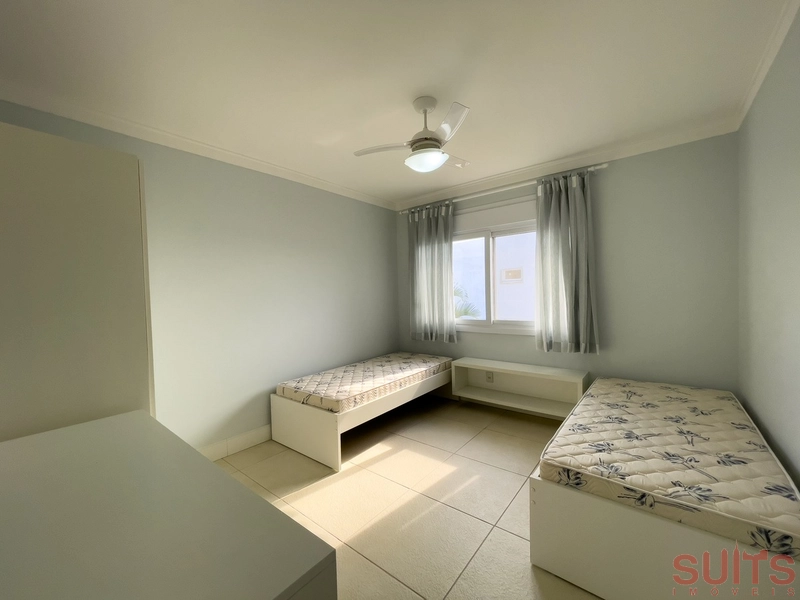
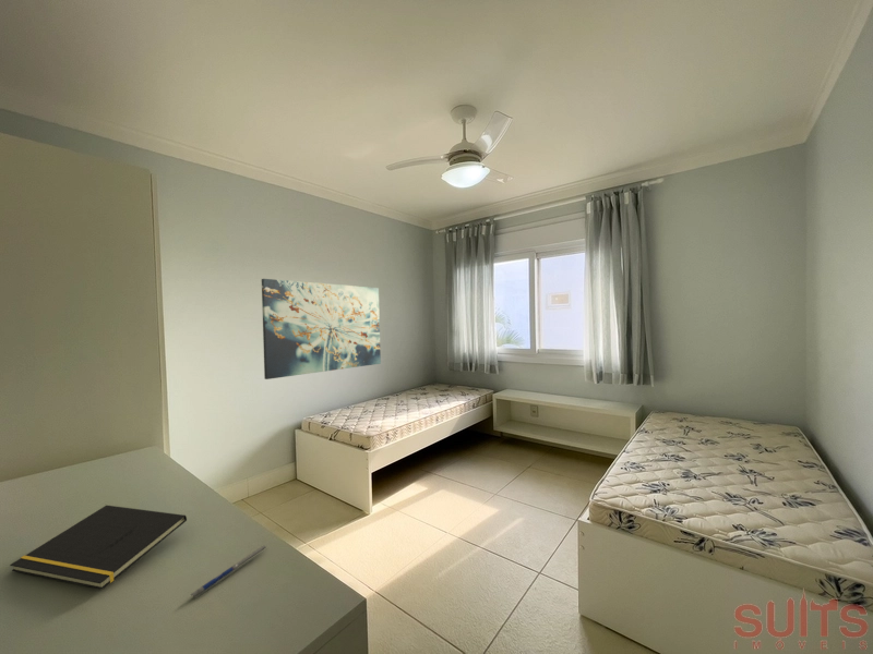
+ wall art [261,278,382,380]
+ notepad [9,505,188,591]
+ pen [189,545,268,600]
